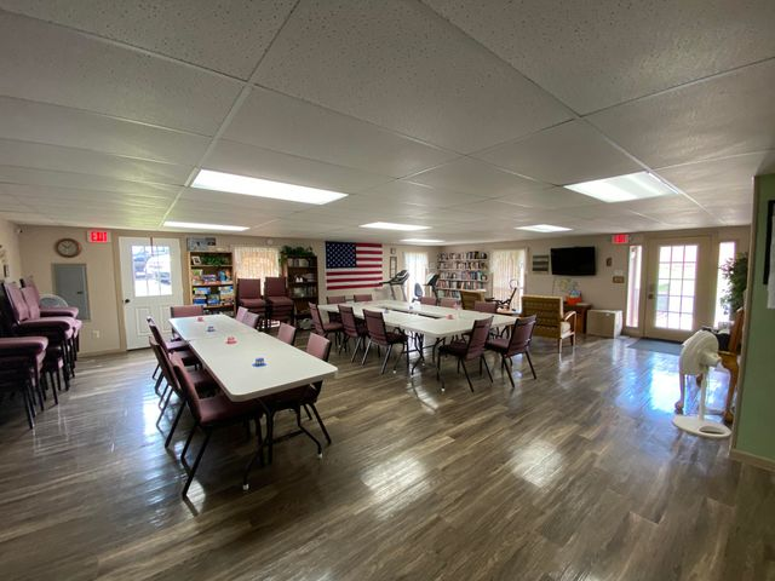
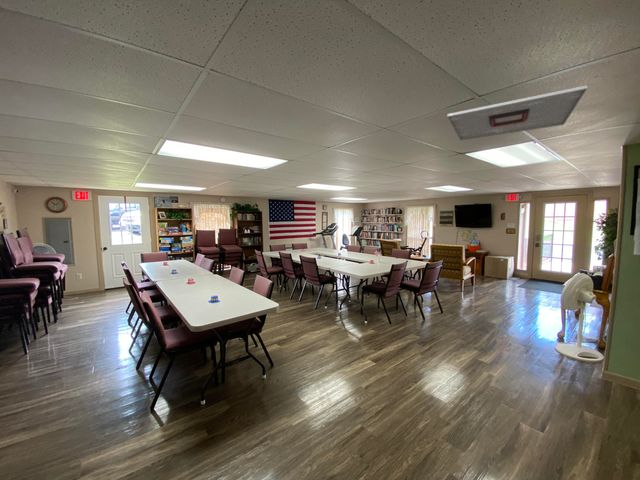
+ ceiling vent [446,84,588,141]
